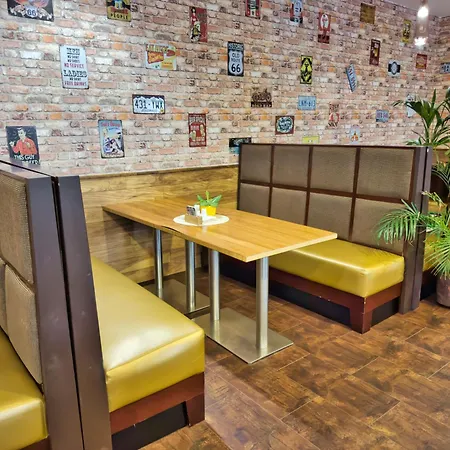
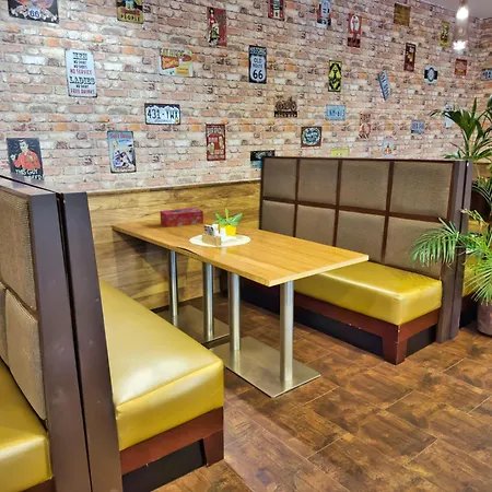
+ tissue box [159,207,204,229]
